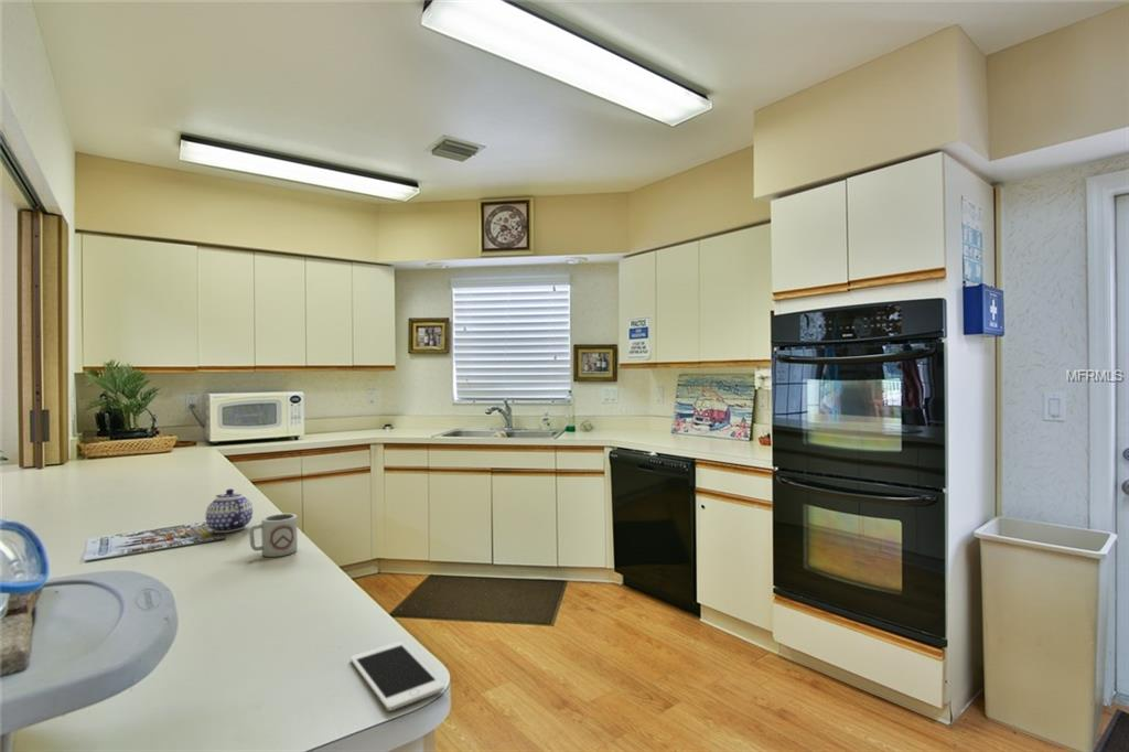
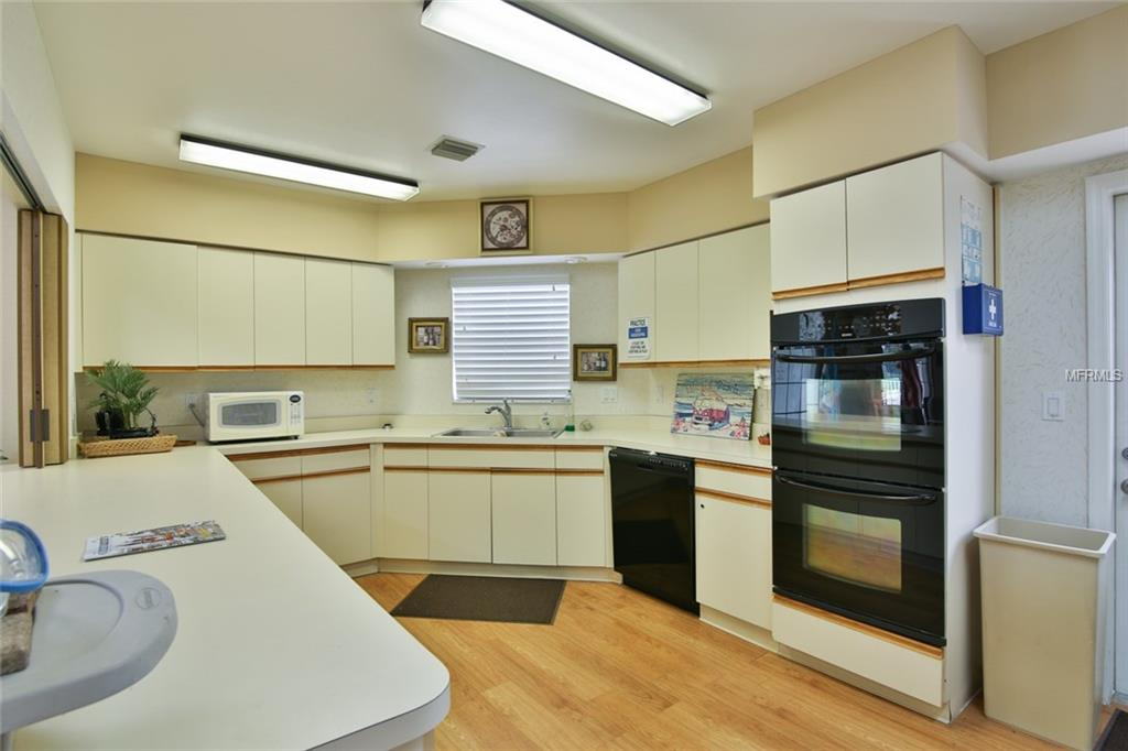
- cell phone [350,641,445,712]
- cup [248,513,299,558]
- teapot [205,487,254,534]
